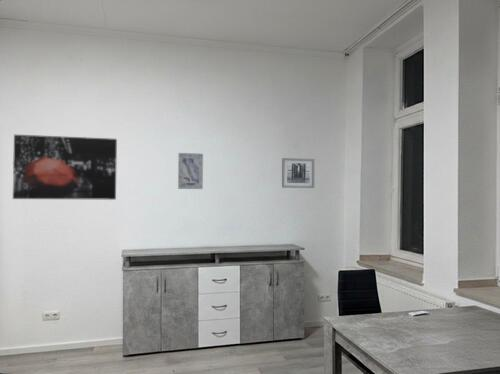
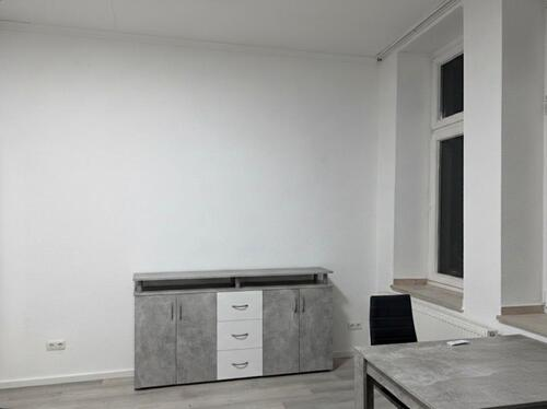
- wall art [12,134,118,201]
- wall art [281,157,316,189]
- wall art [177,152,204,190]
